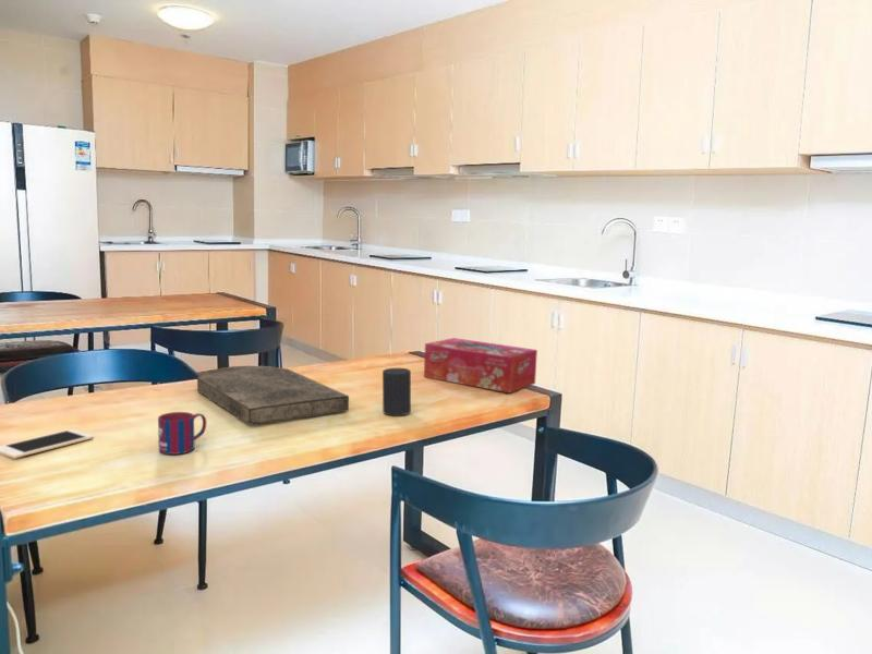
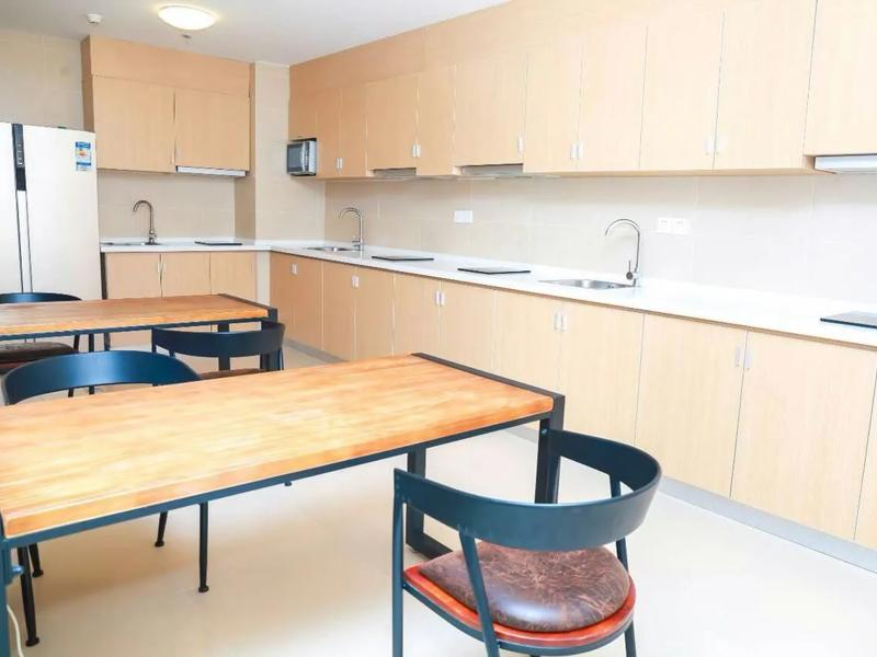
- tissue box [423,337,538,393]
- mug [157,411,207,456]
- cup [382,367,412,416]
- cutting board [196,365,350,426]
- cell phone [0,428,94,459]
